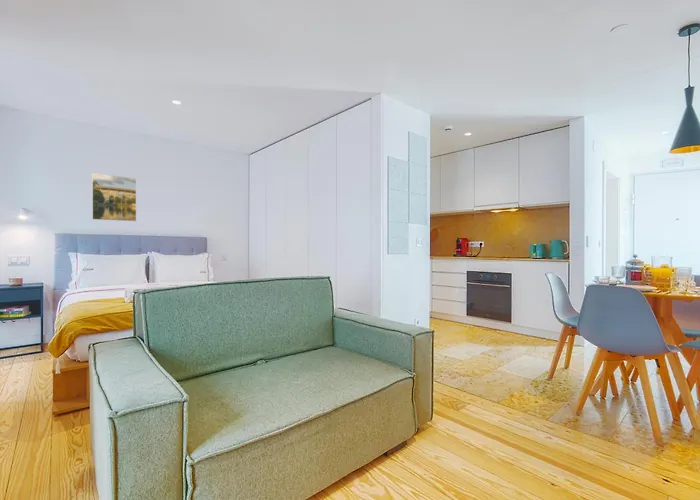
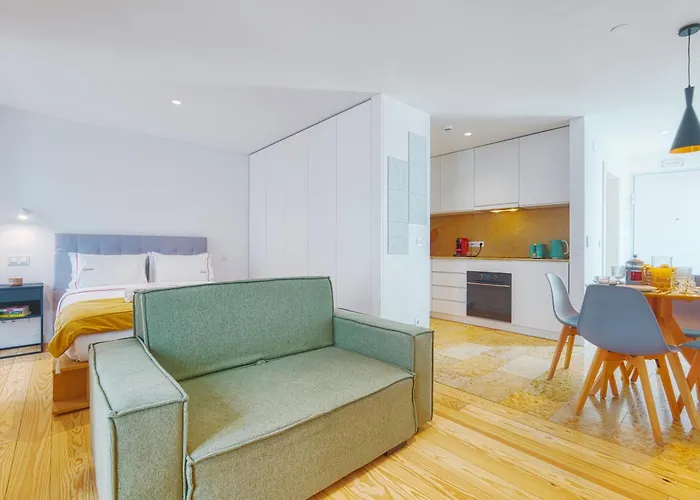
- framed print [91,172,137,222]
